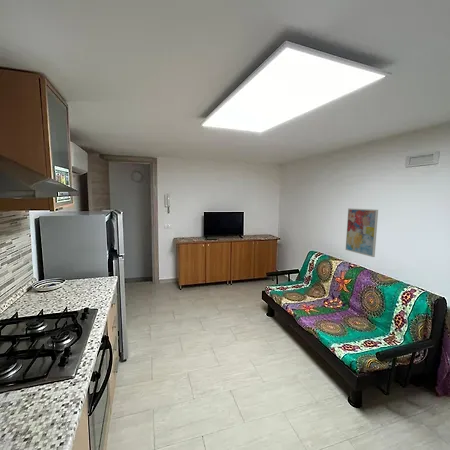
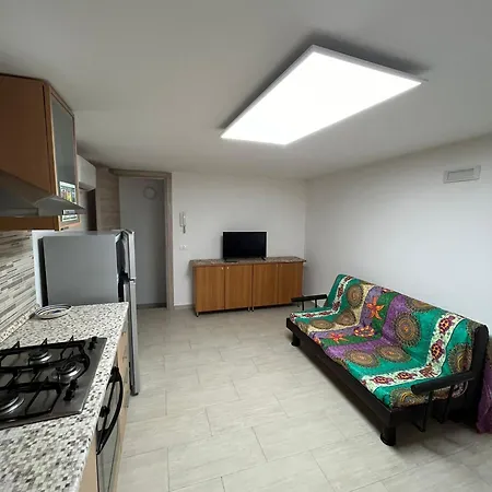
- wall art [345,207,379,258]
